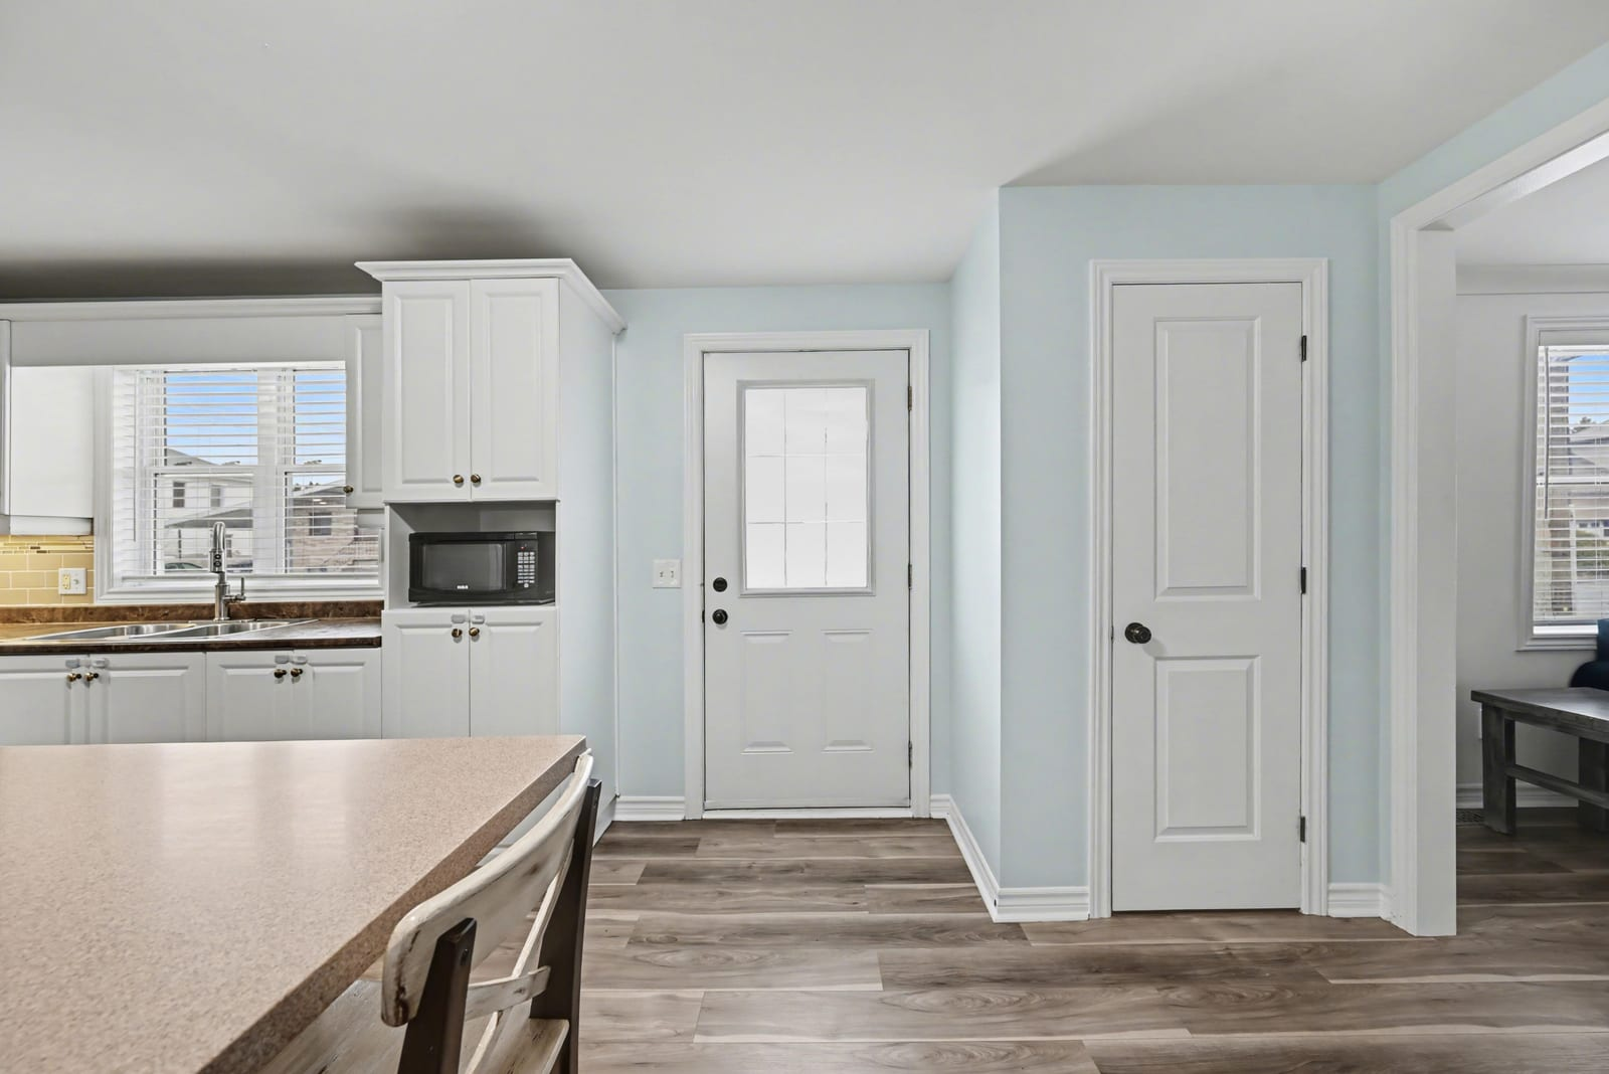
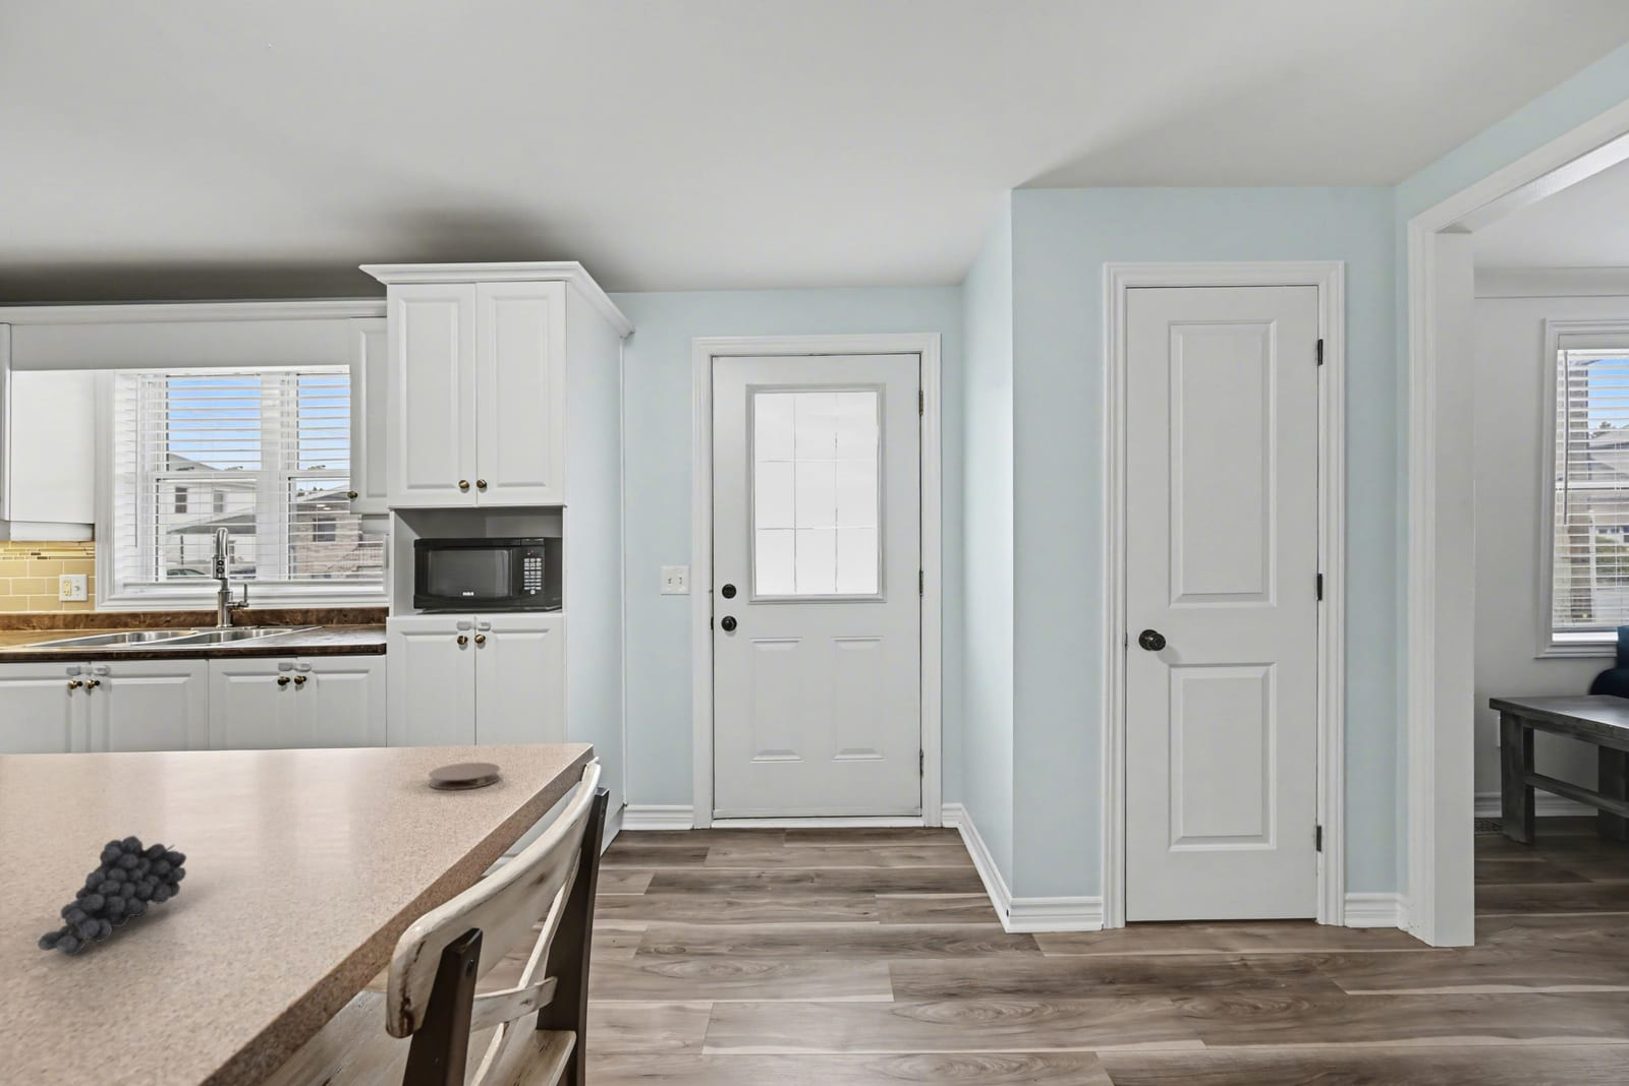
+ fruit [36,835,187,956]
+ coaster [428,761,501,790]
